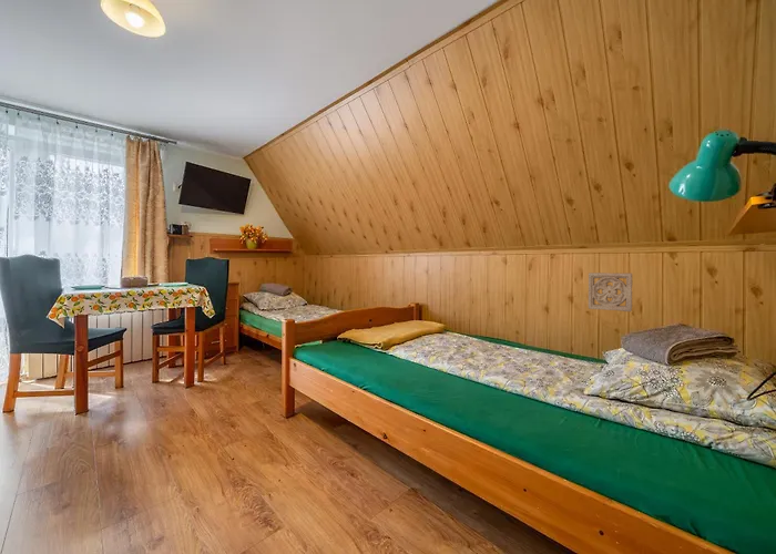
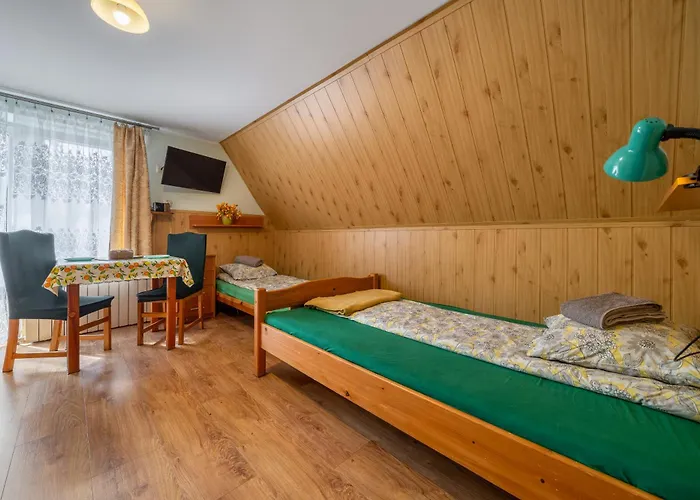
- wall ornament [588,271,634,312]
